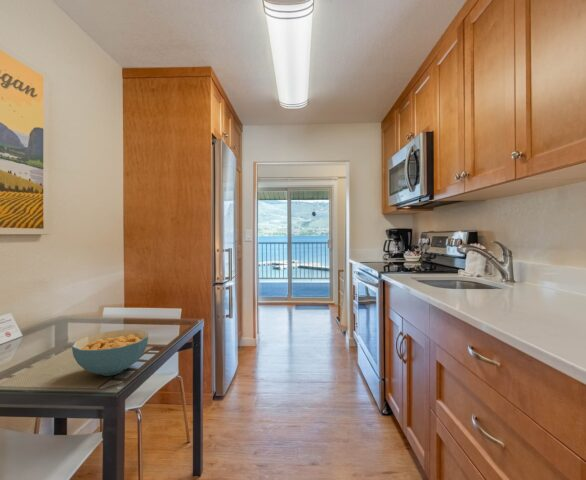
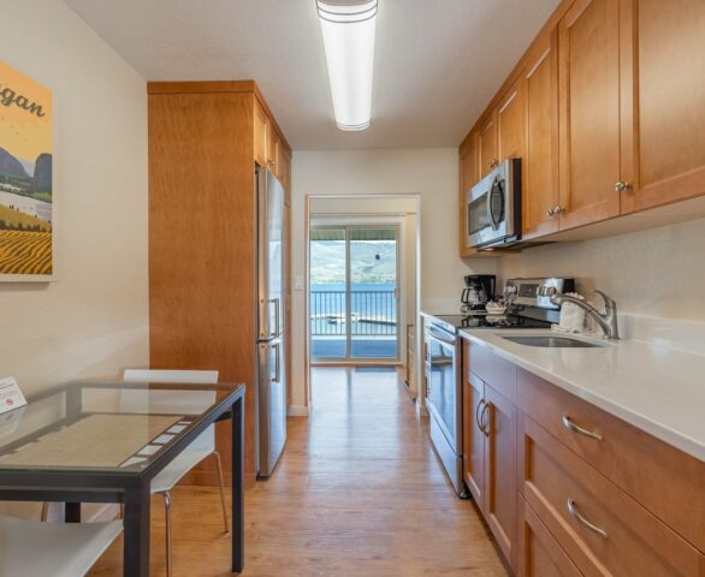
- cereal bowl [71,329,149,377]
